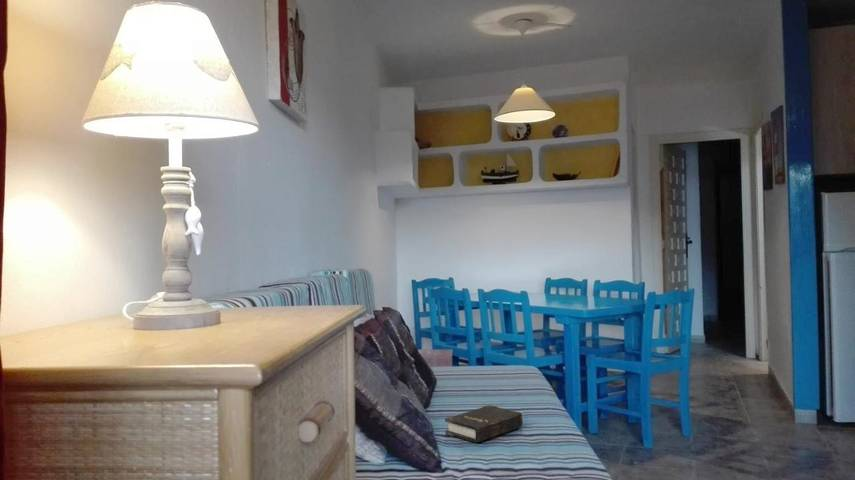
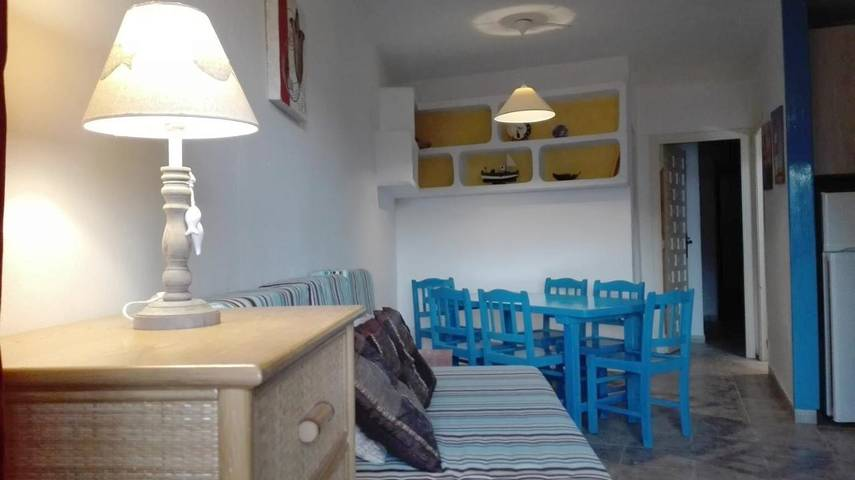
- hardback book [444,404,524,444]
